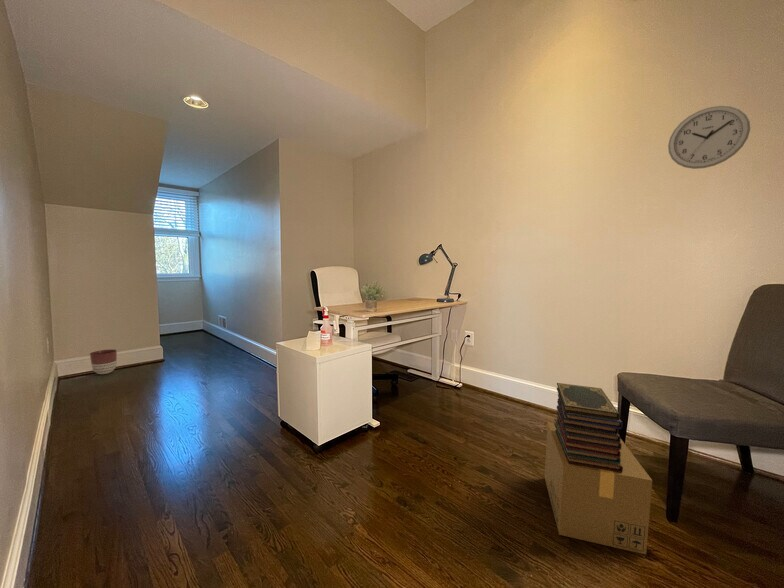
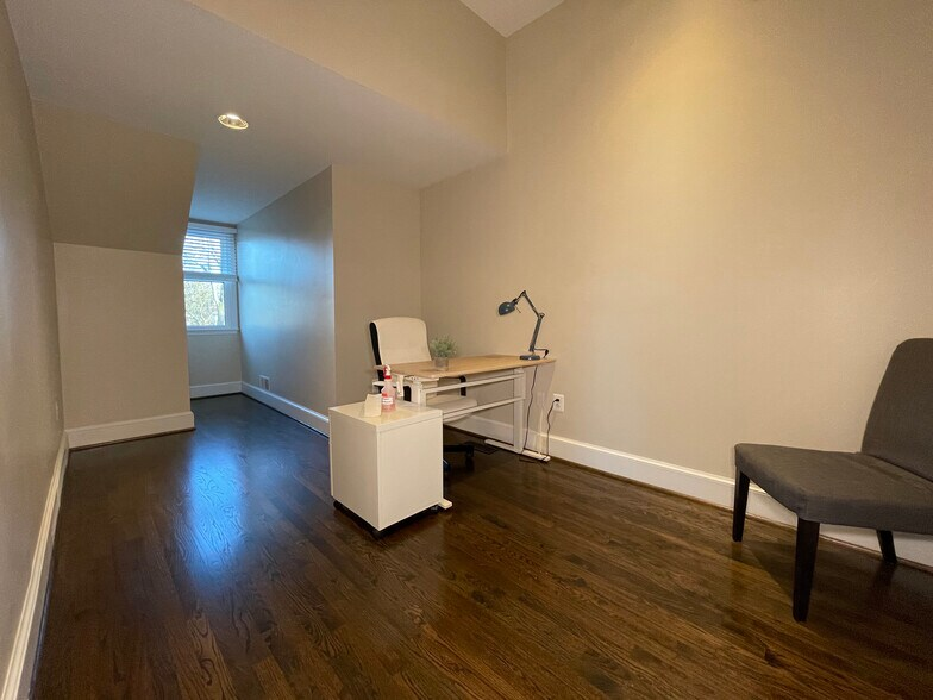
- wall clock [667,105,751,170]
- planter [89,348,118,375]
- book stack [553,382,624,473]
- cardboard box [544,421,653,555]
